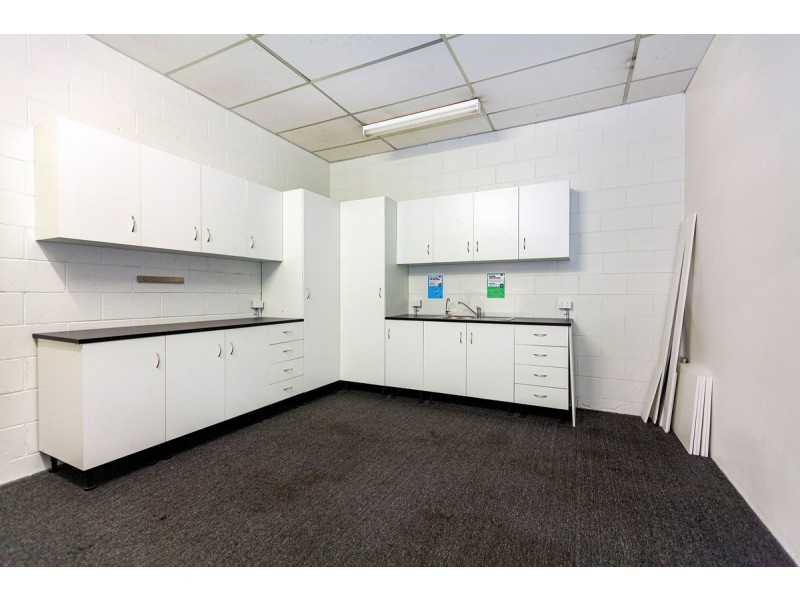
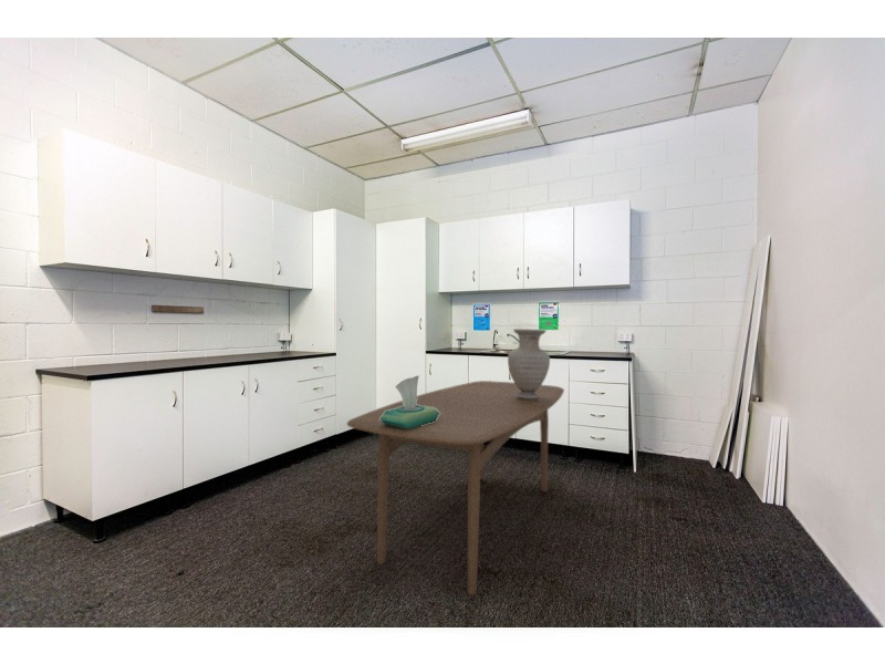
+ wet wipes pack [379,374,440,429]
+ dining table [346,380,565,595]
+ vase [507,328,551,400]
